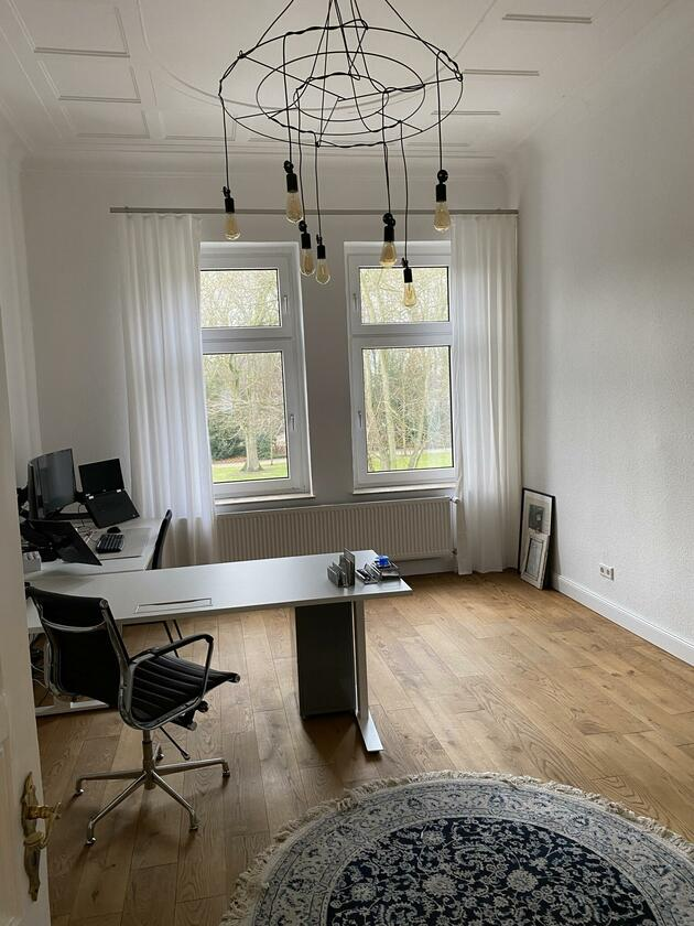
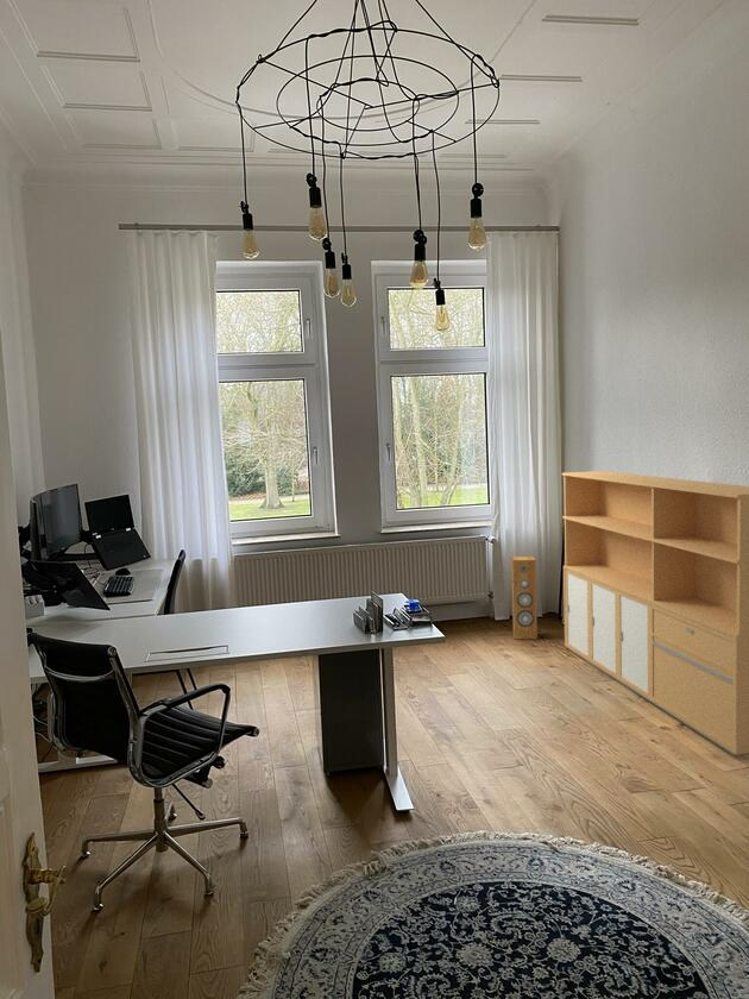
+ speaker [510,555,539,640]
+ storage cabinet [561,470,749,756]
